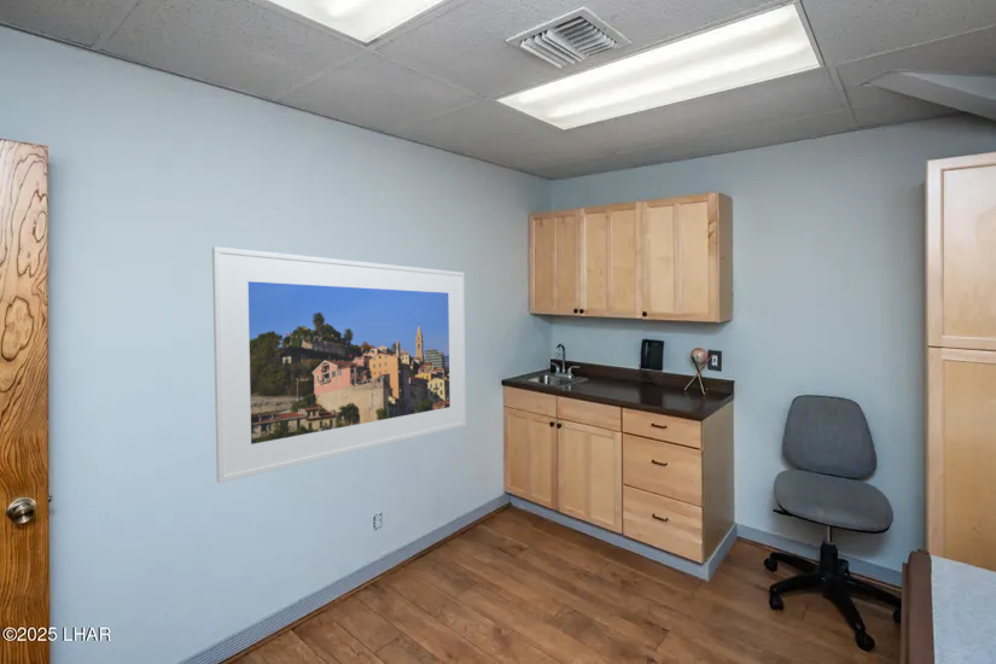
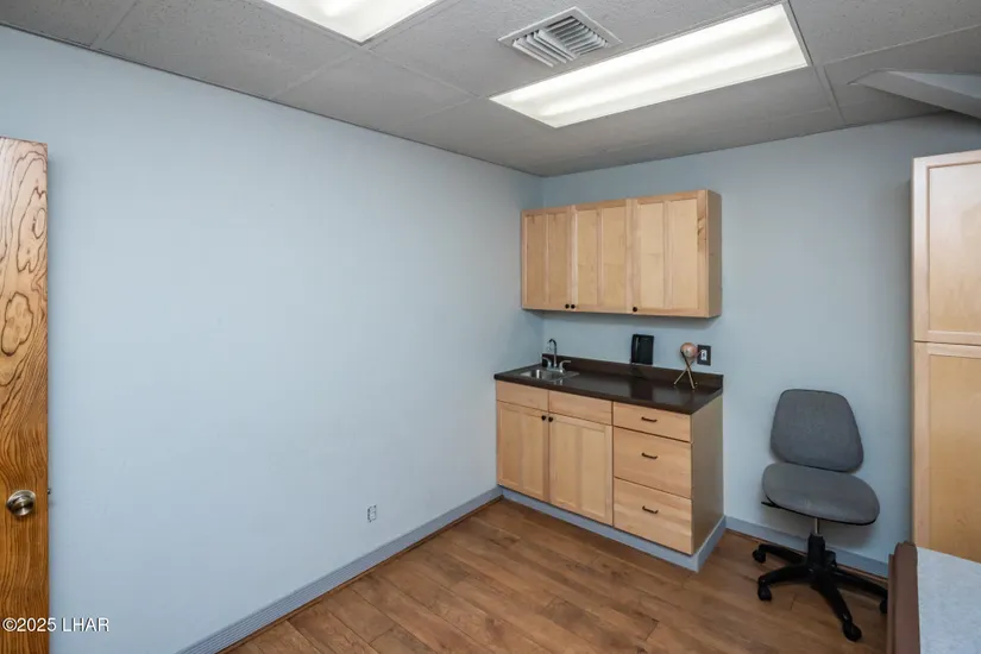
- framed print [211,245,467,484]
